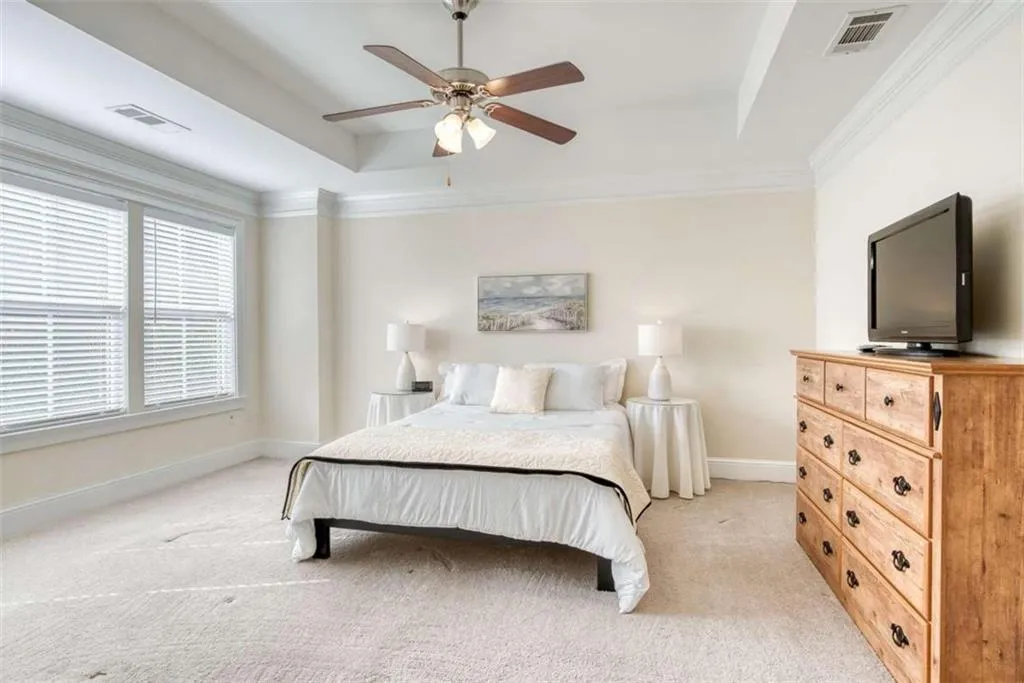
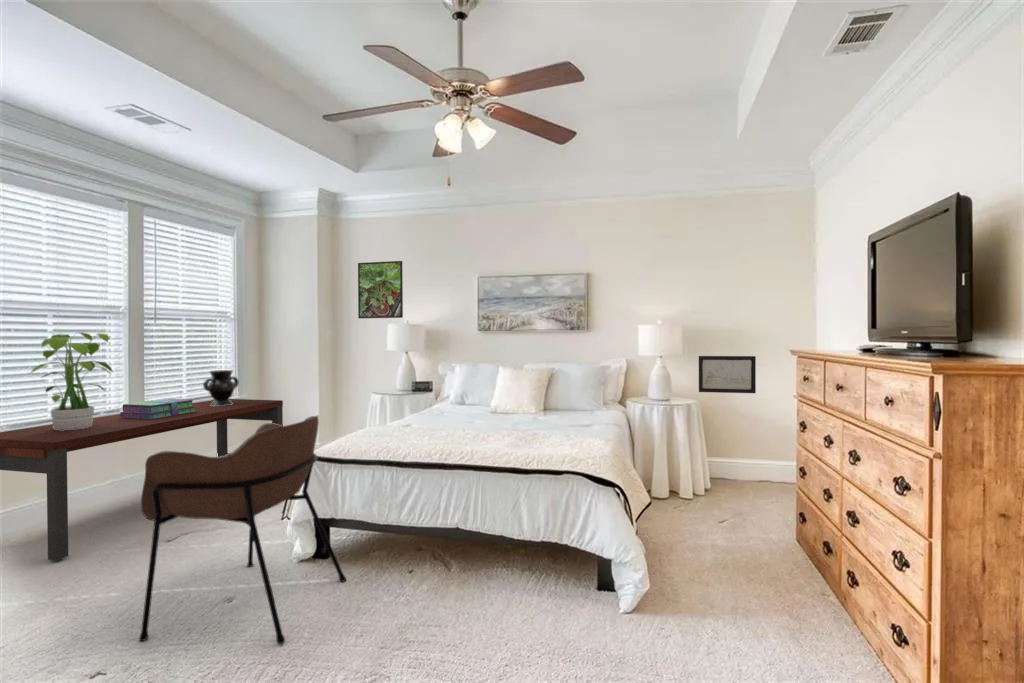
+ armchair [138,414,347,645]
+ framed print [357,260,404,319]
+ decorative vase [202,369,240,406]
+ potted plant [27,330,115,431]
+ bench [0,398,284,562]
+ wall art [698,355,757,394]
+ stack of books [119,398,196,419]
